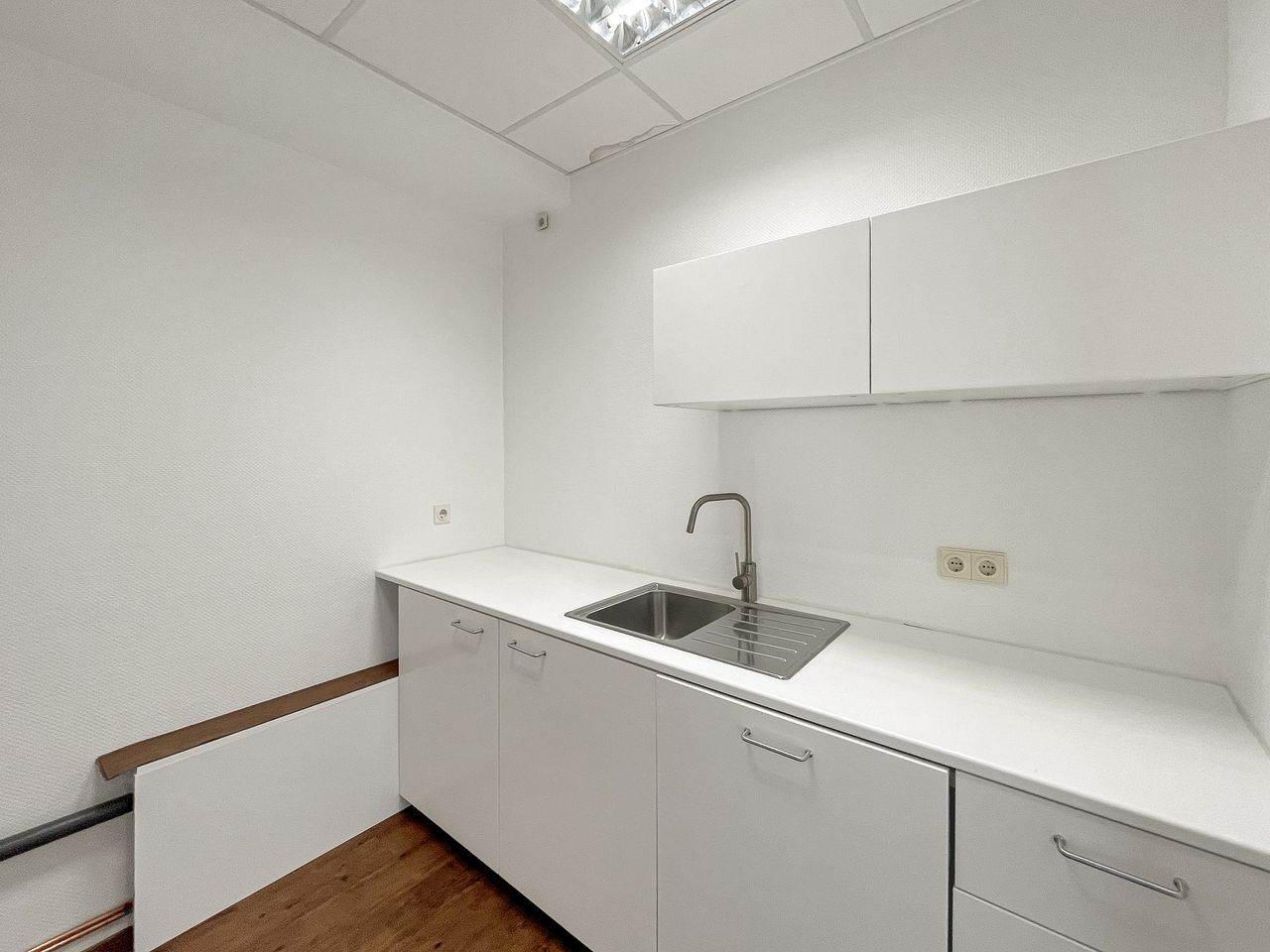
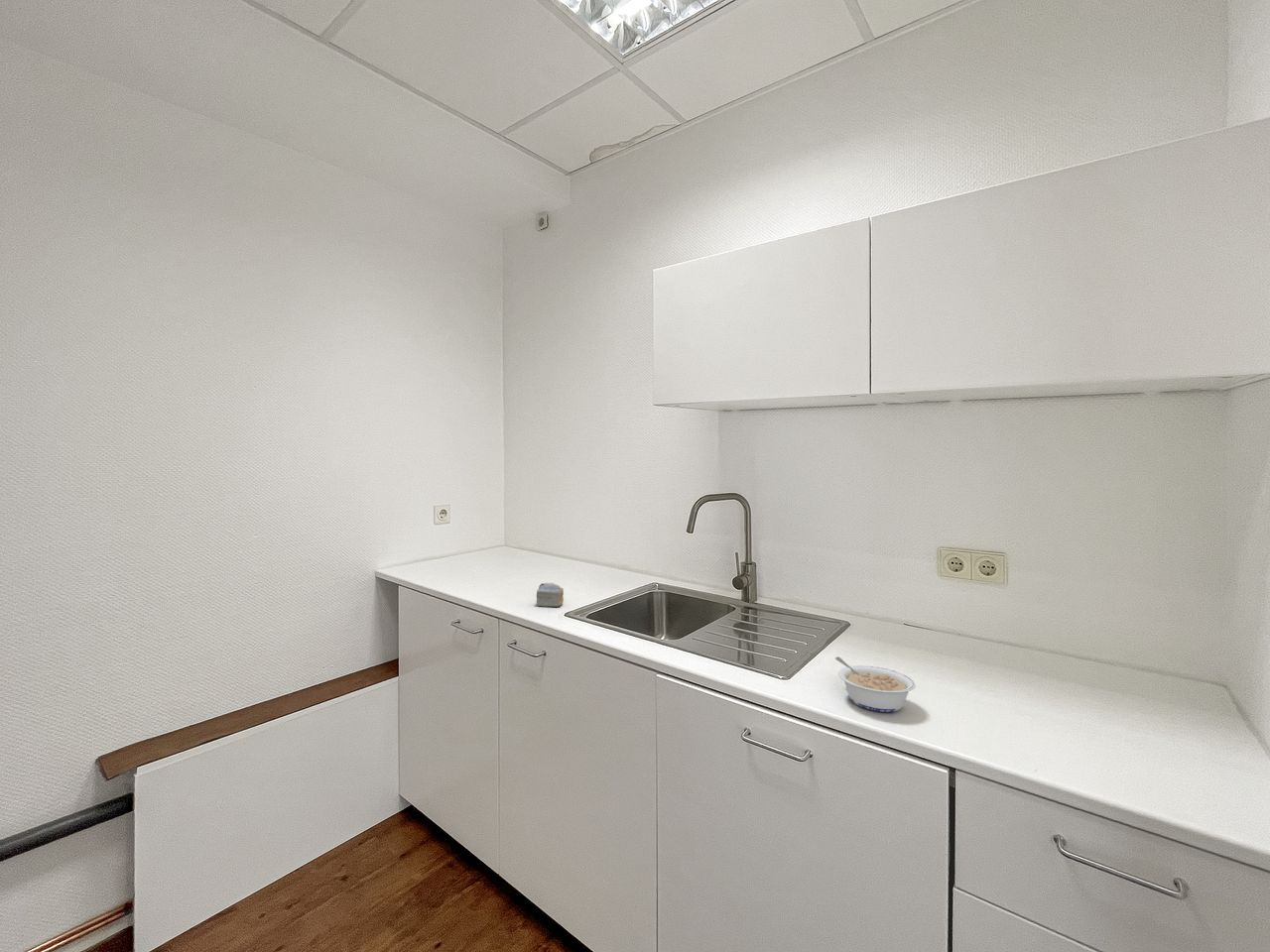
+ legume [834,655,917,713]
+ cake slice [536,582,565,608]
